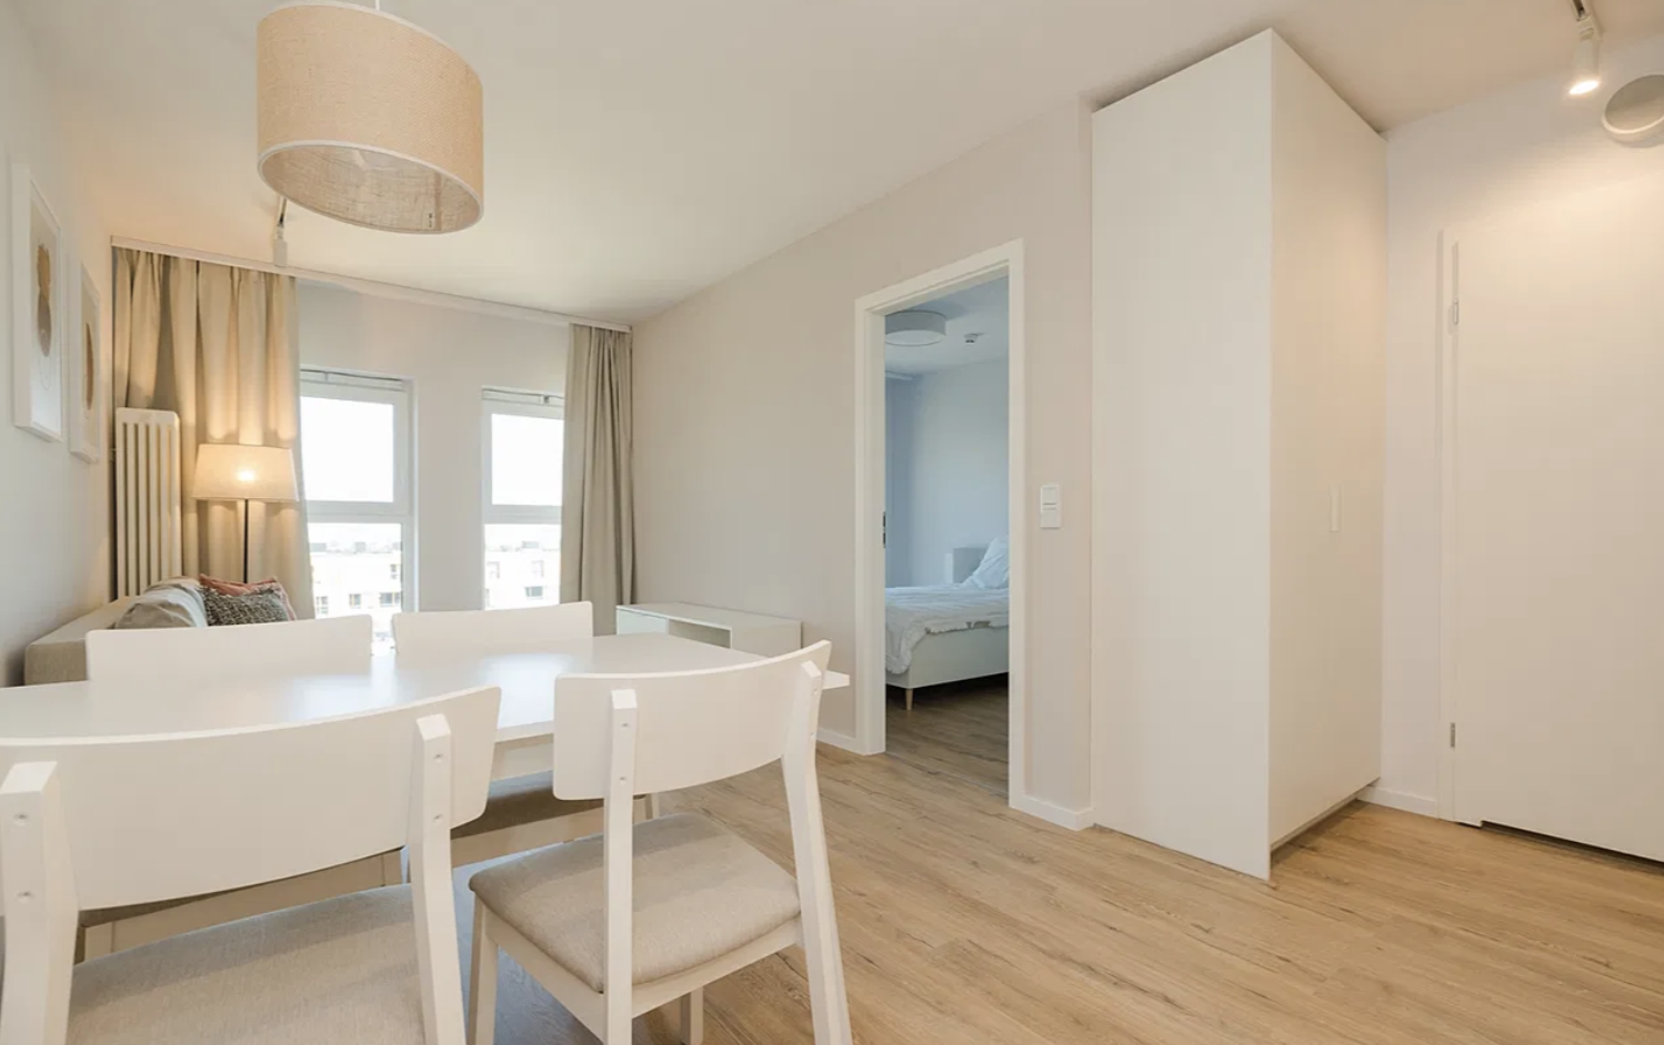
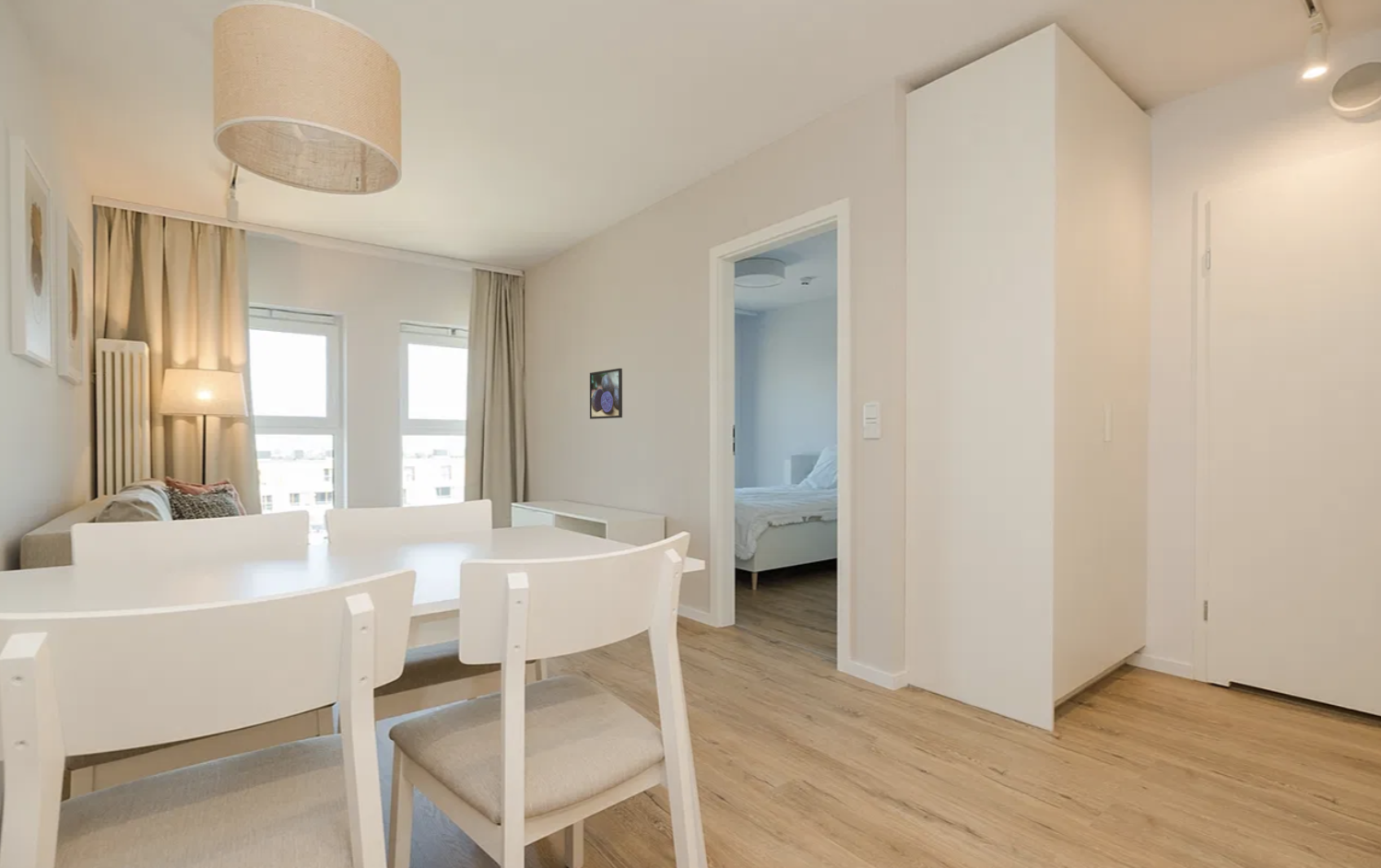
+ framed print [589,368,623,420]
